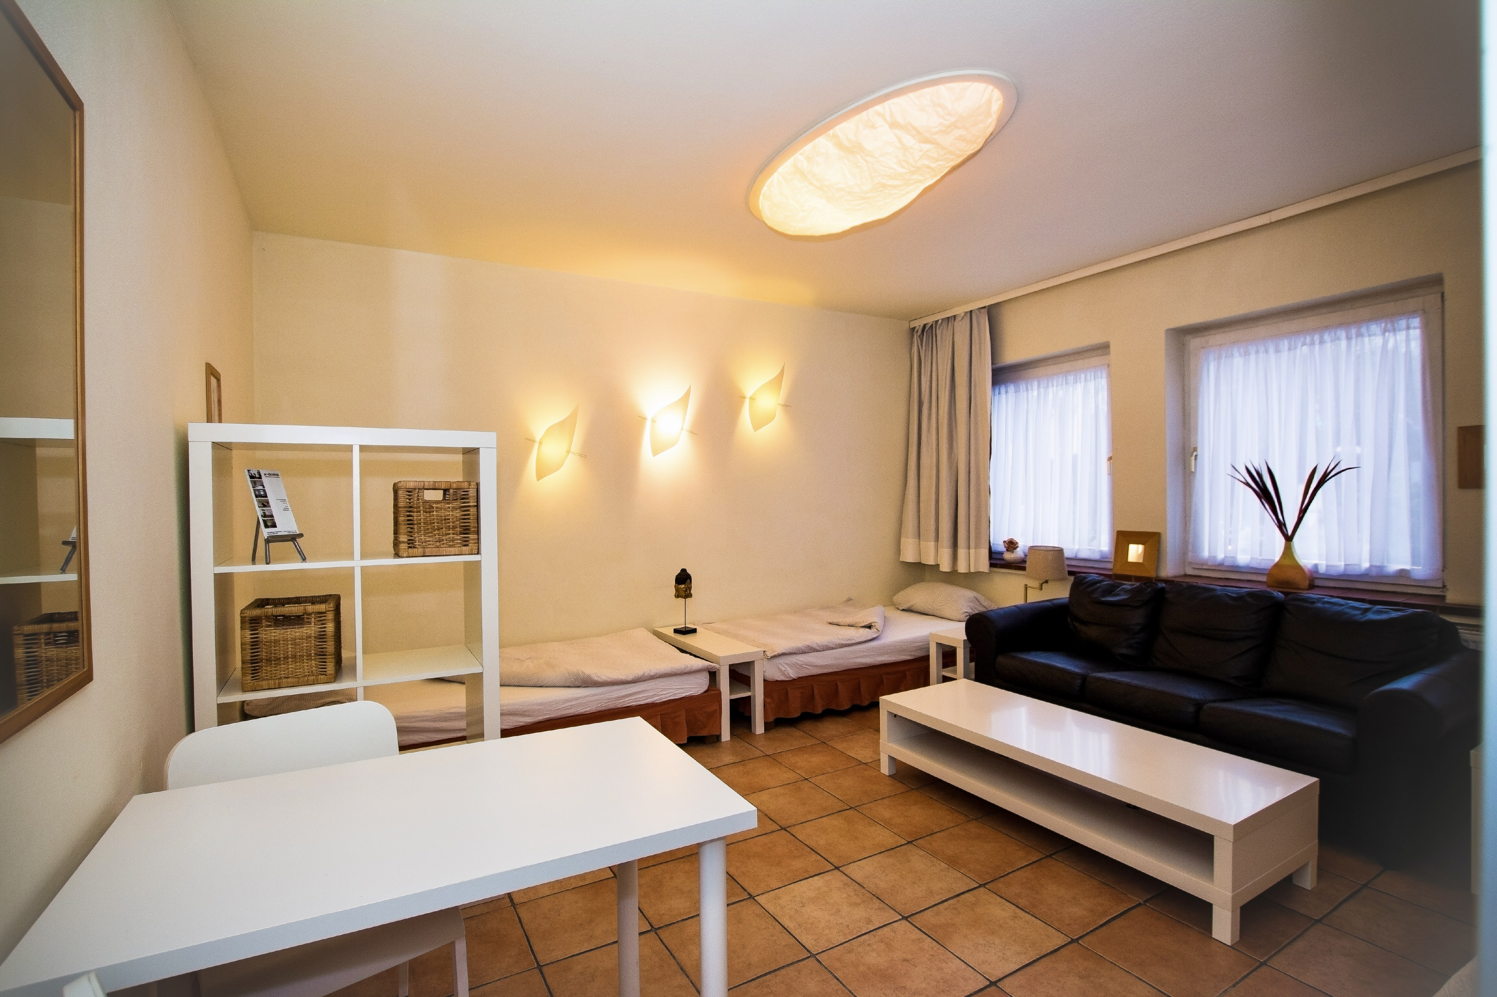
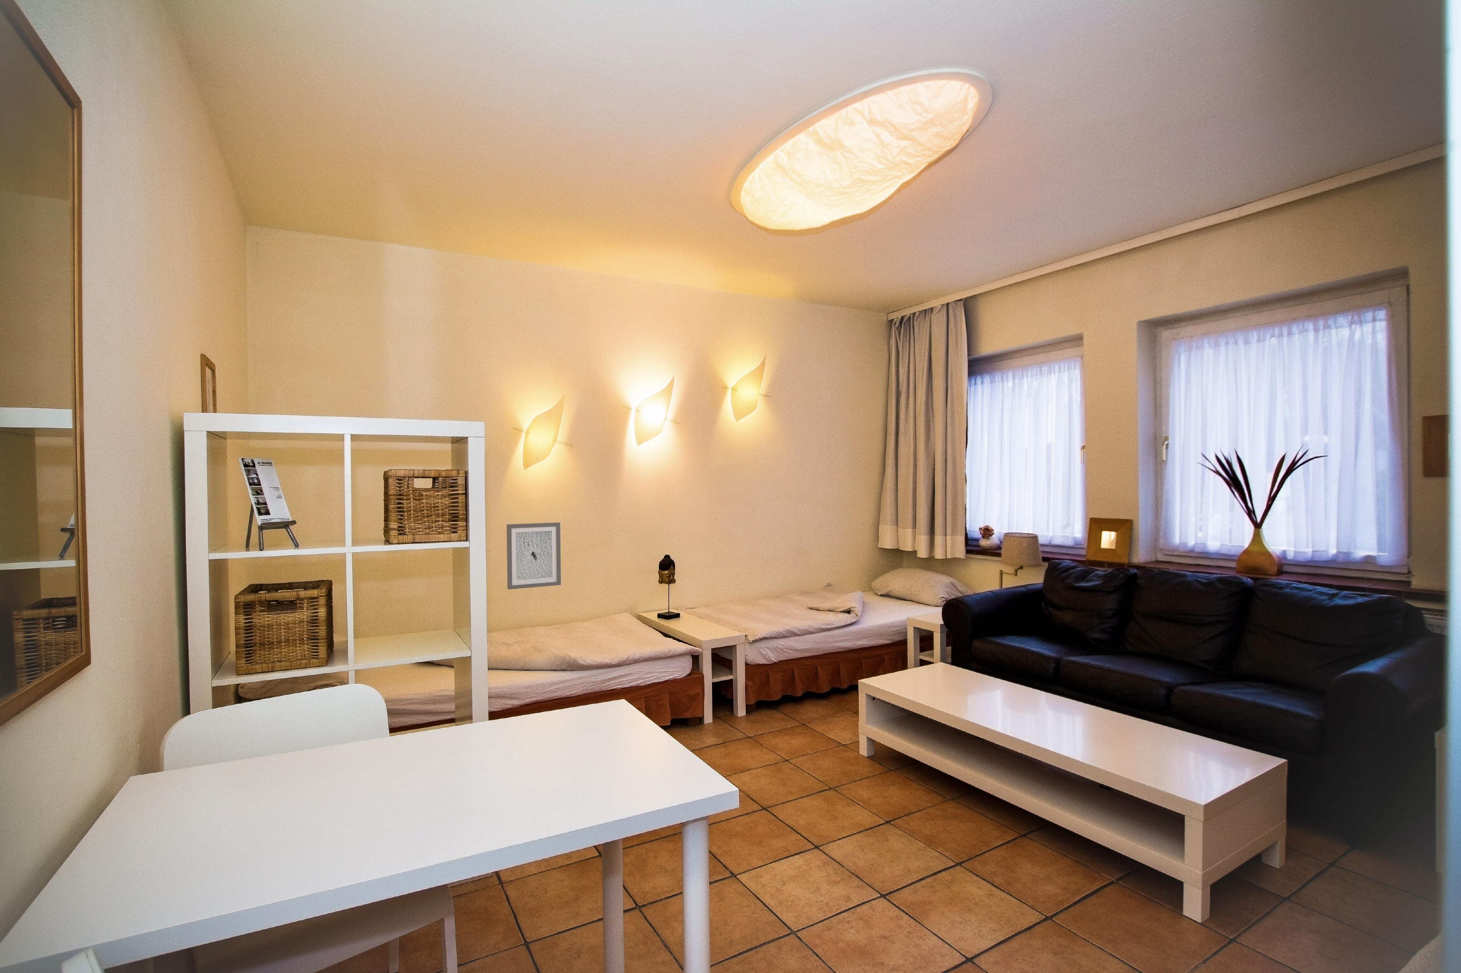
+ wall art [506,521,562,590]
